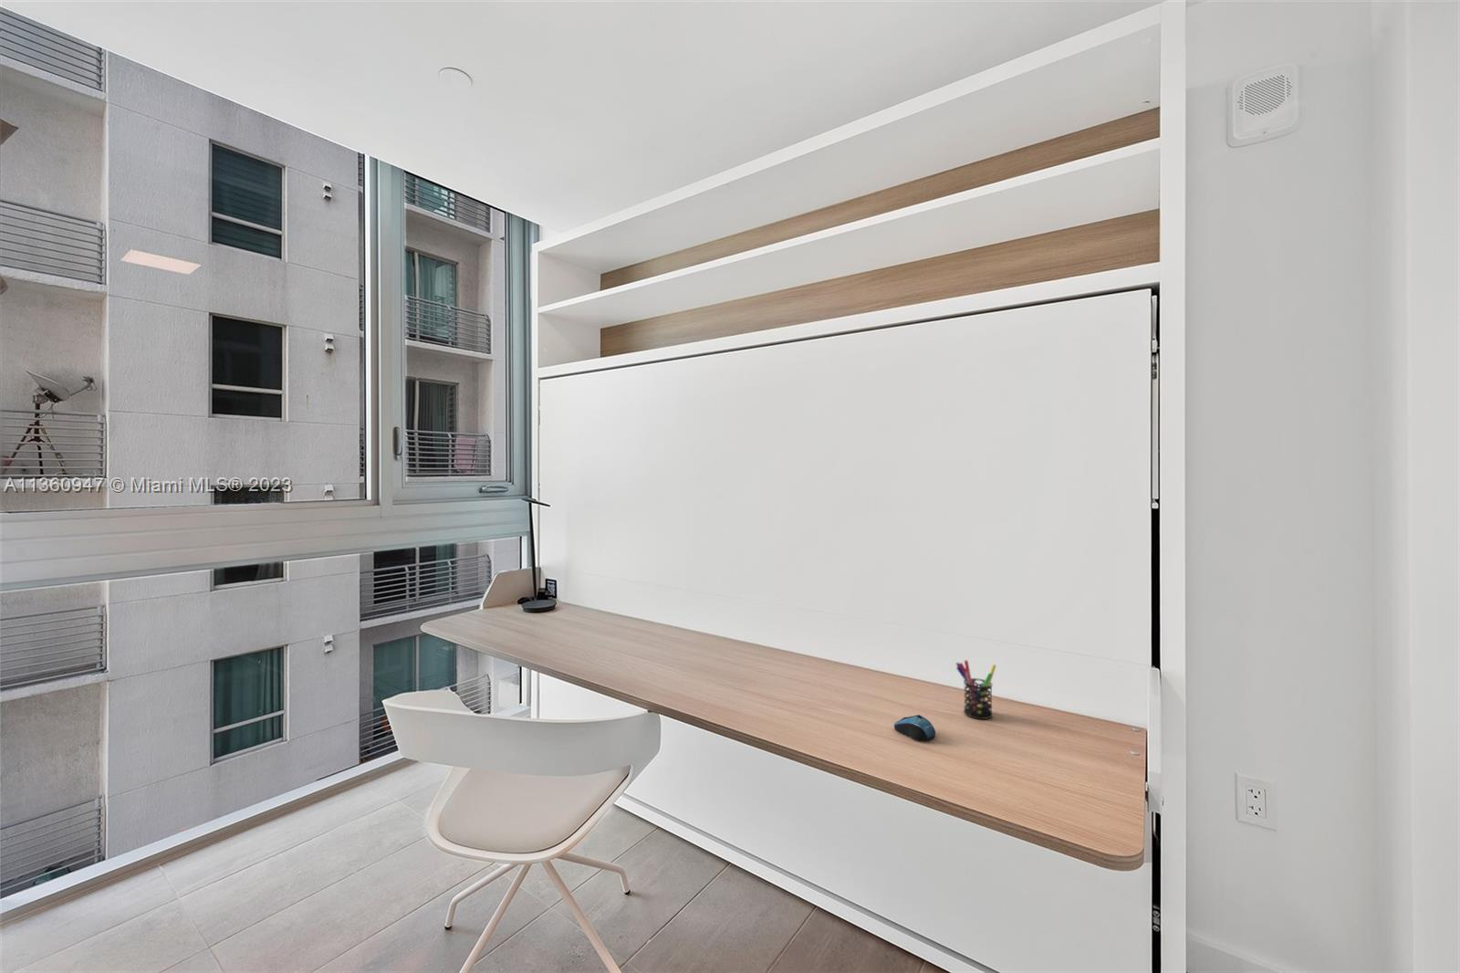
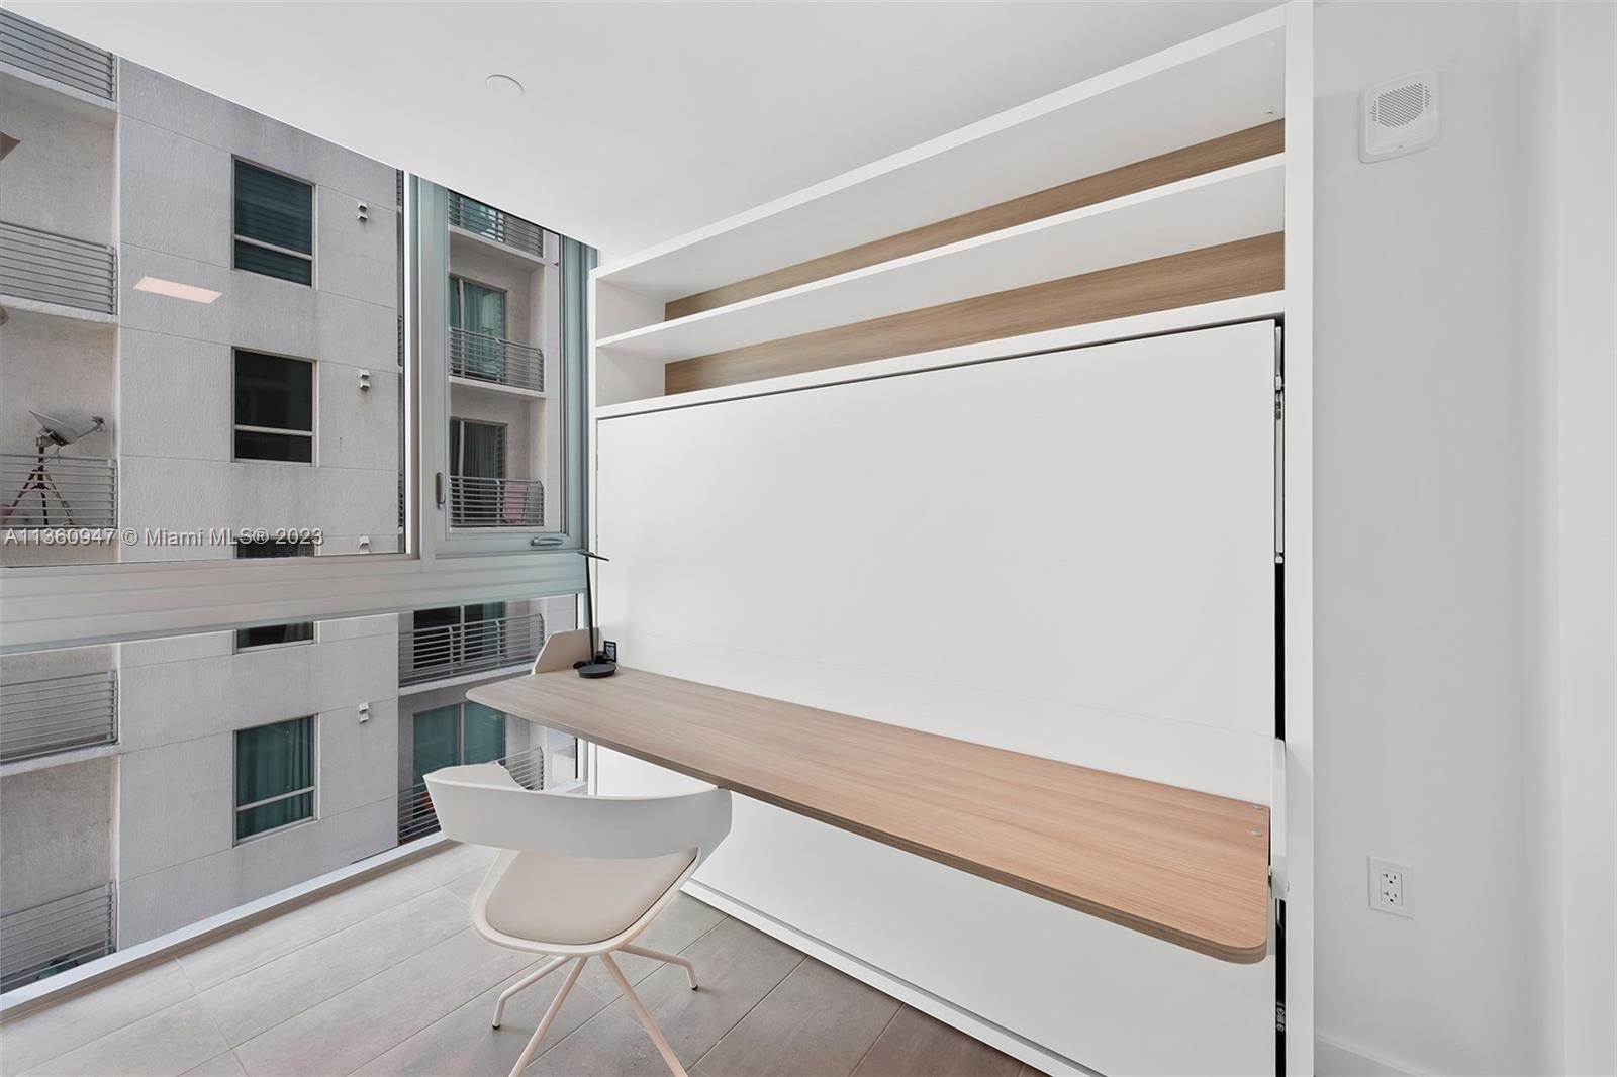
- pen holder [955,659,998,720]
- computer mouse [893,713,936,742]
